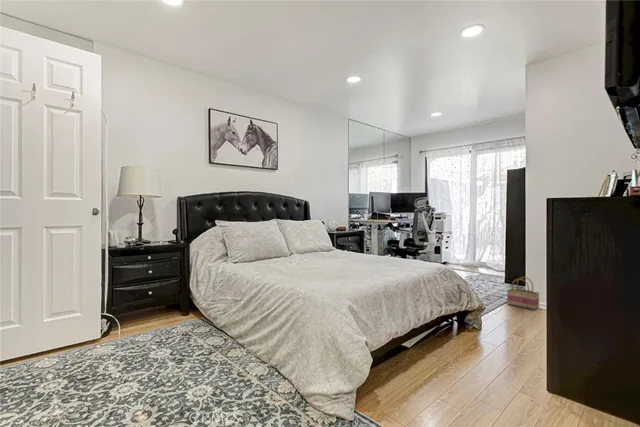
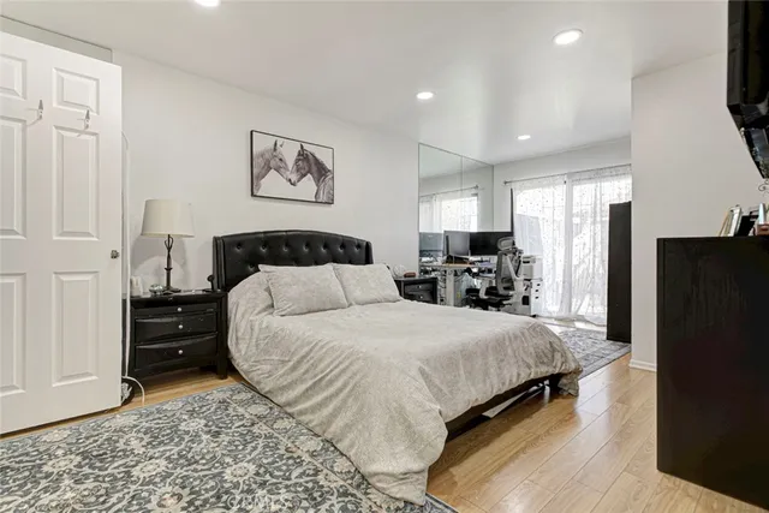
- basket [506,276,540,311]
